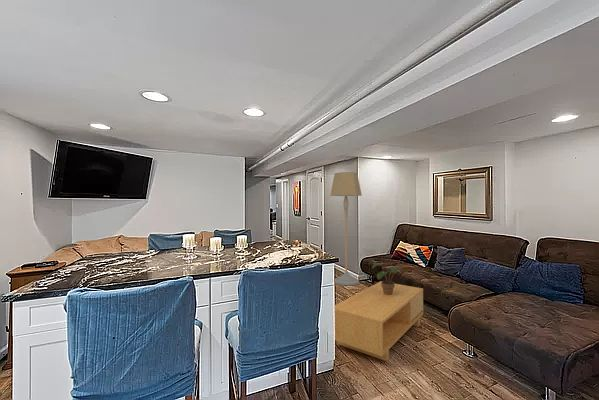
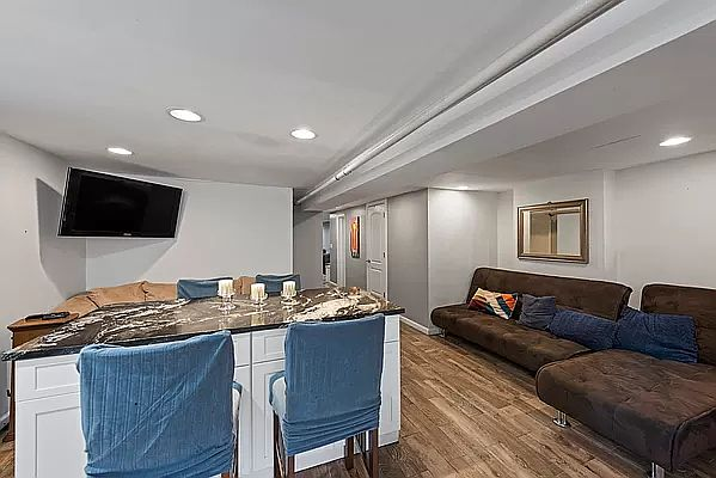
- floor lamp [329,171,363,287]
- potted plant [371,262,405,295]
- coffee table [334,280,424,362]
